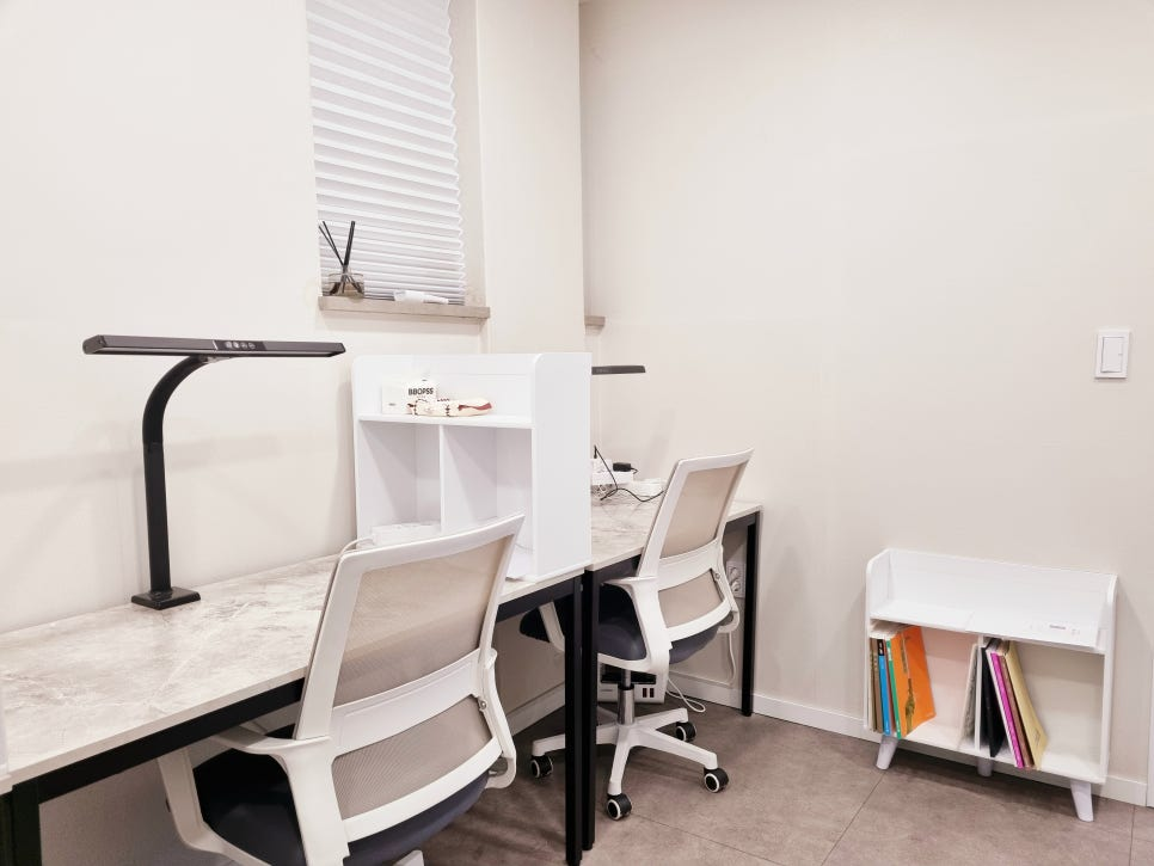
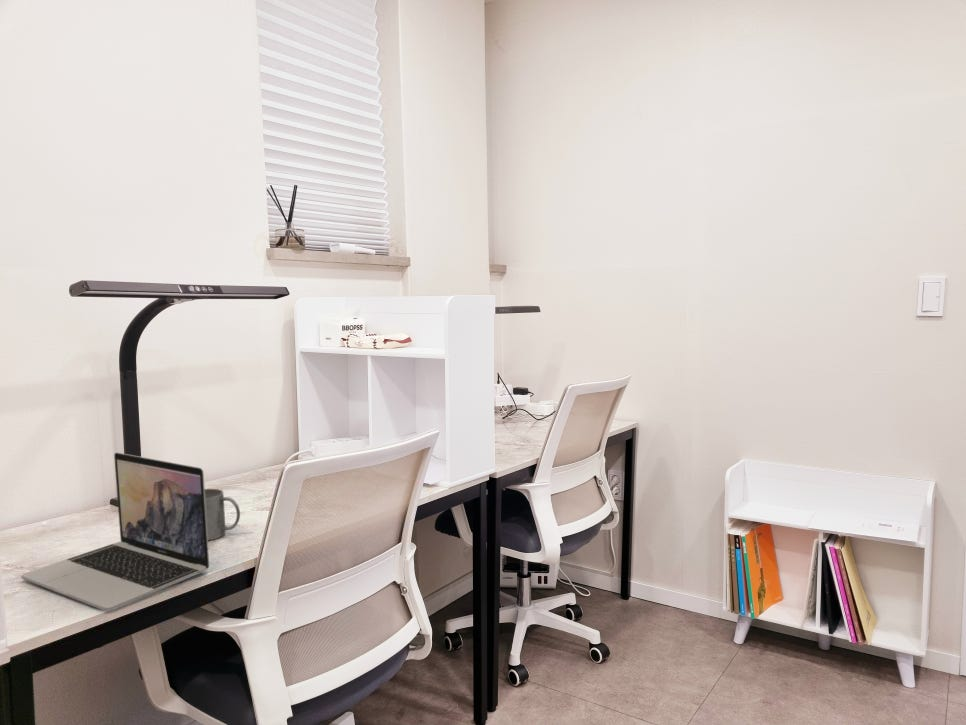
+ laptop [20,451,210,612]
+ mug [205,488,241,541]
